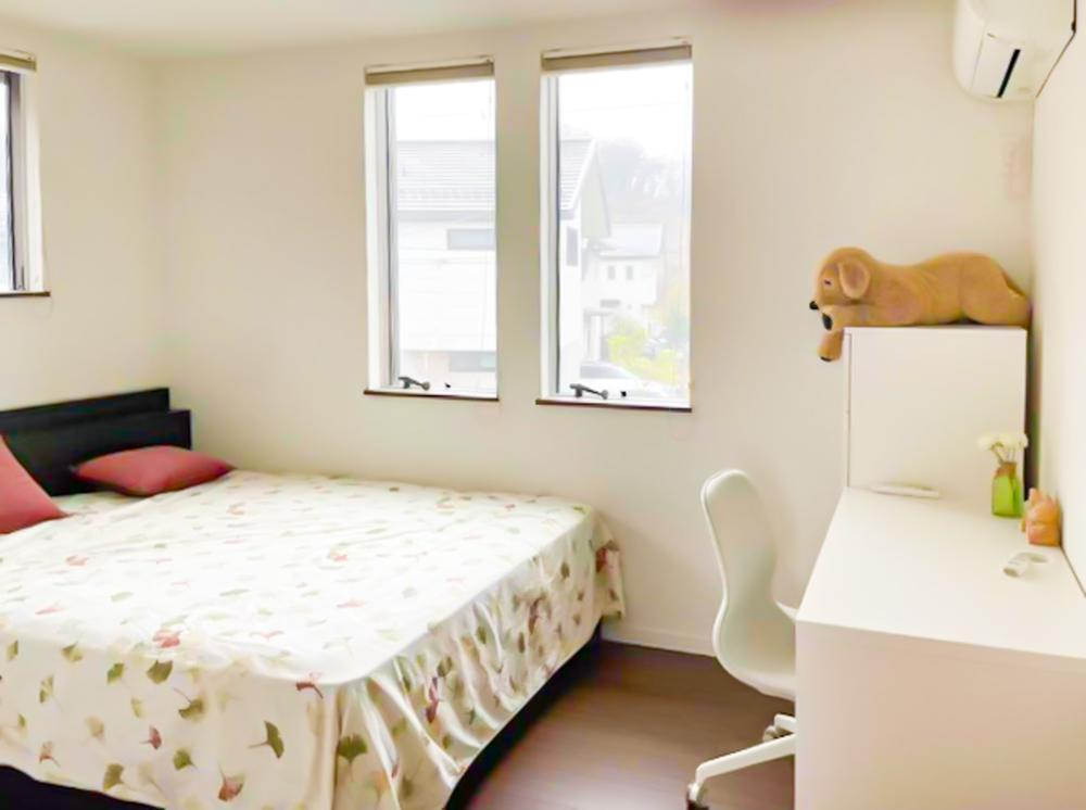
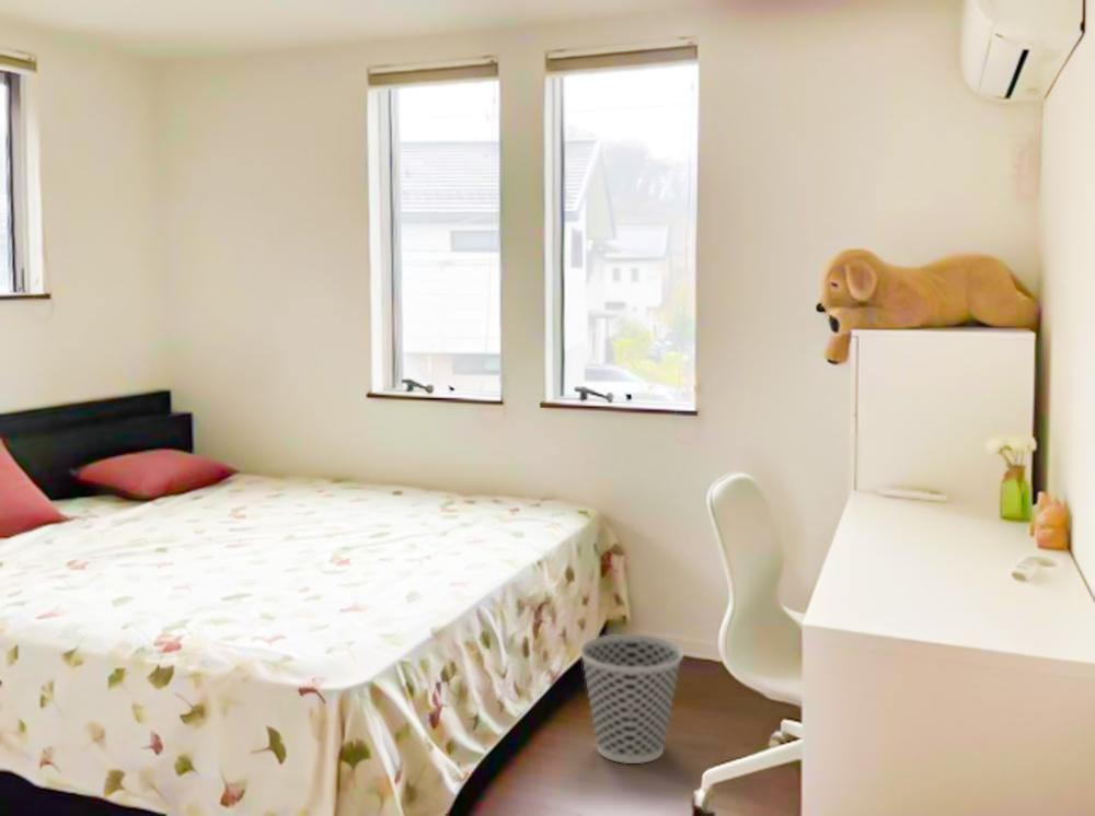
+ wastebasket [578,633,684,765]
